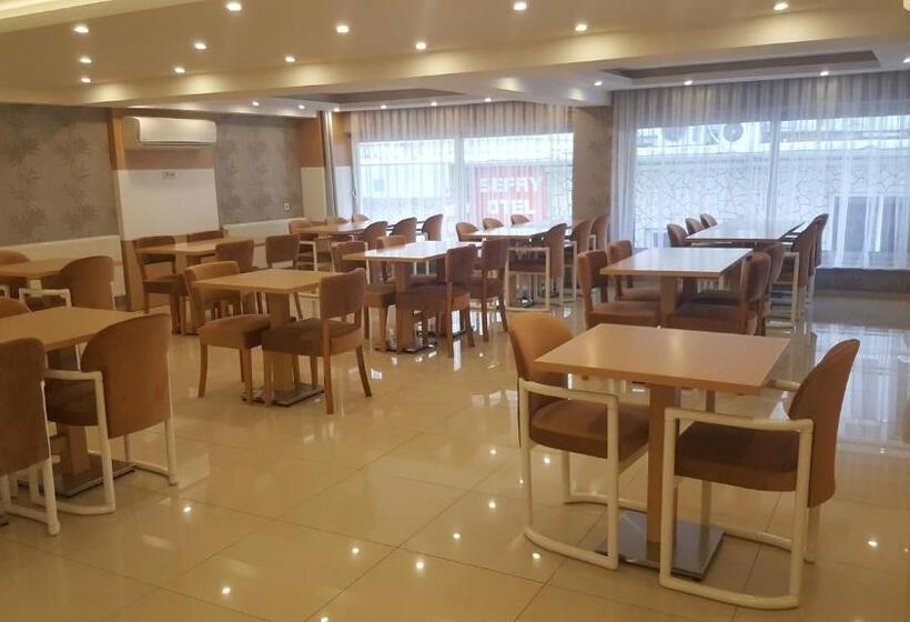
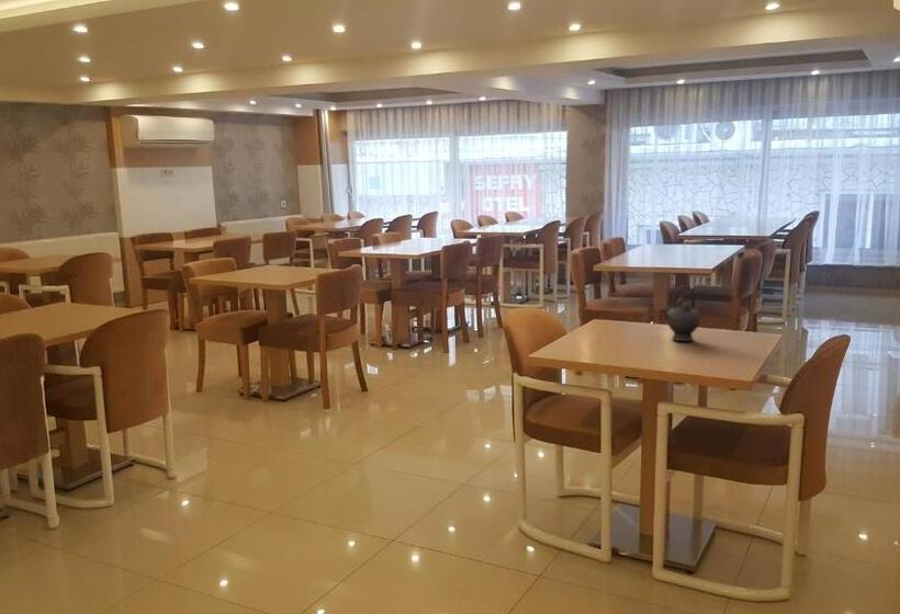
+ teapot [659,284,701,342]
